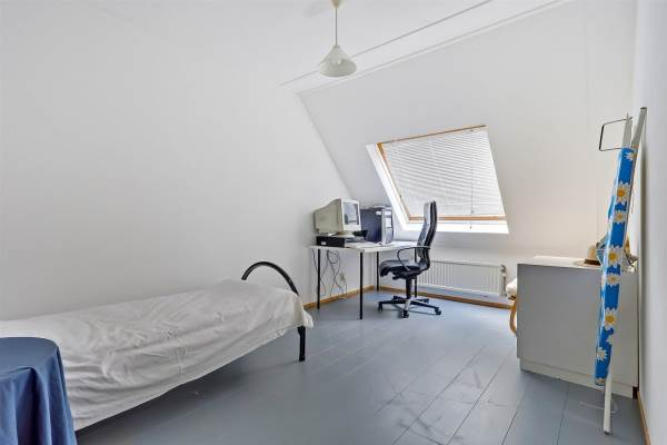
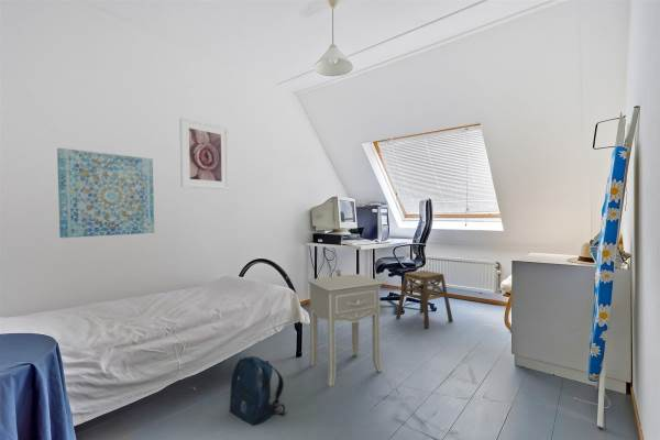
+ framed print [178,117,230,190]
+ stool [395,270,454,330]
+ wall art [56,147,155,239]
+ nightstand [307,273,385,387]
+ backpack [228,355,288,427]
